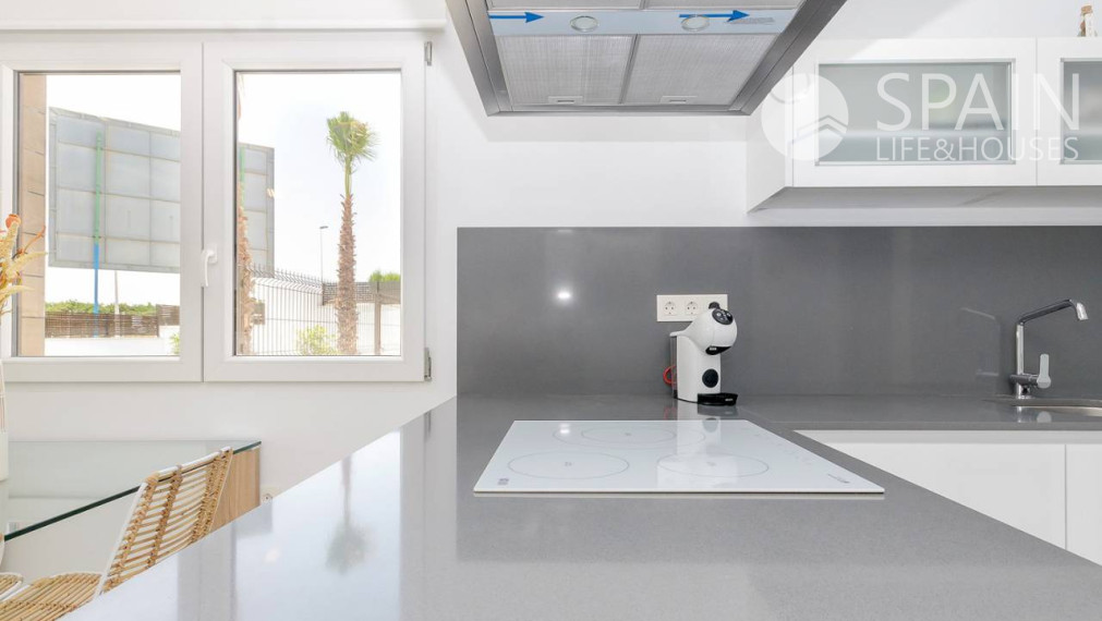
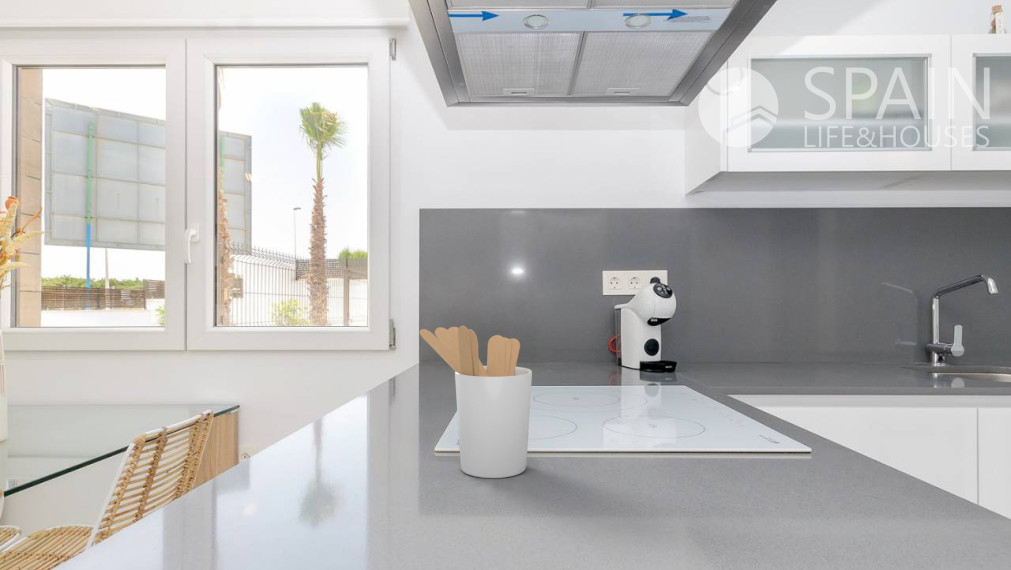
+ utensil holder [419,325,533,479]
